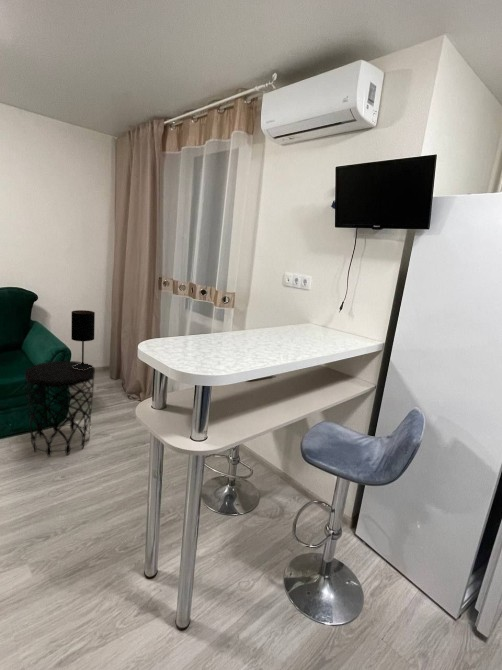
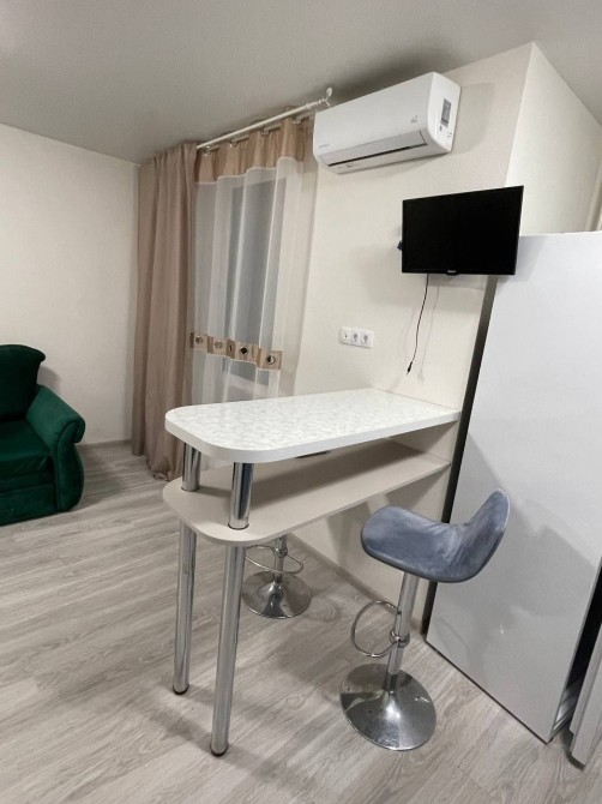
- table lamp [70,309,96,370]
- side table [24,360,96,458]
